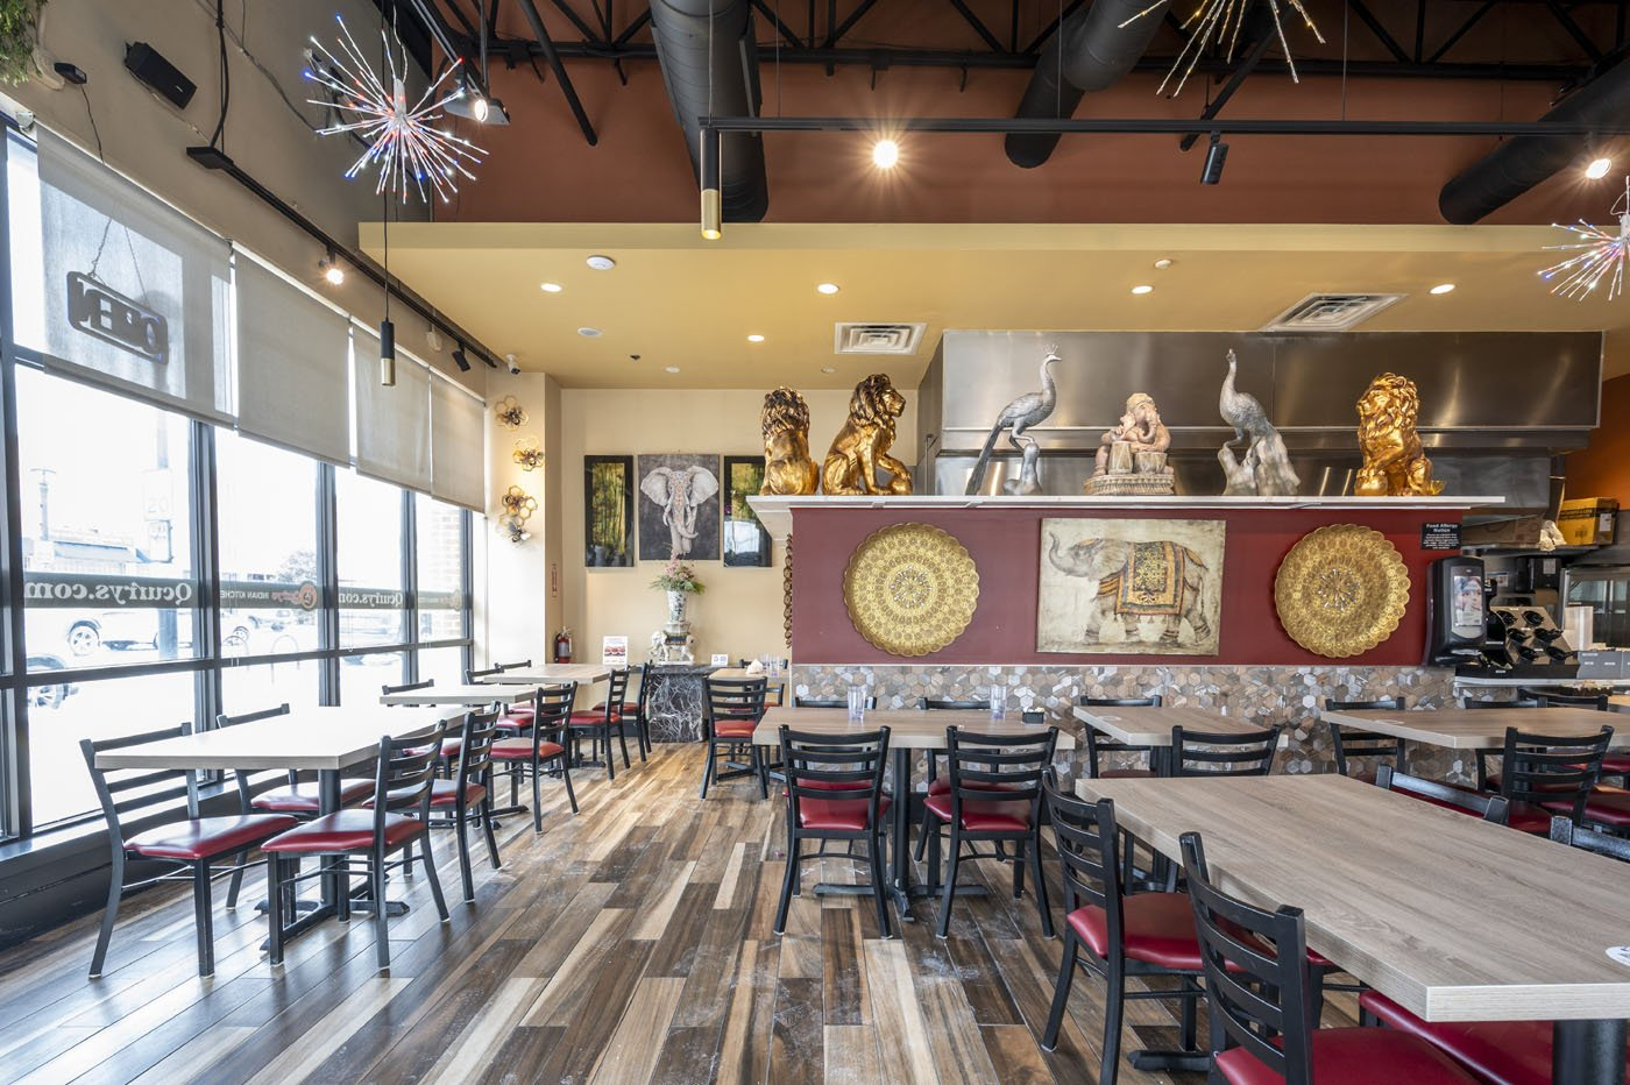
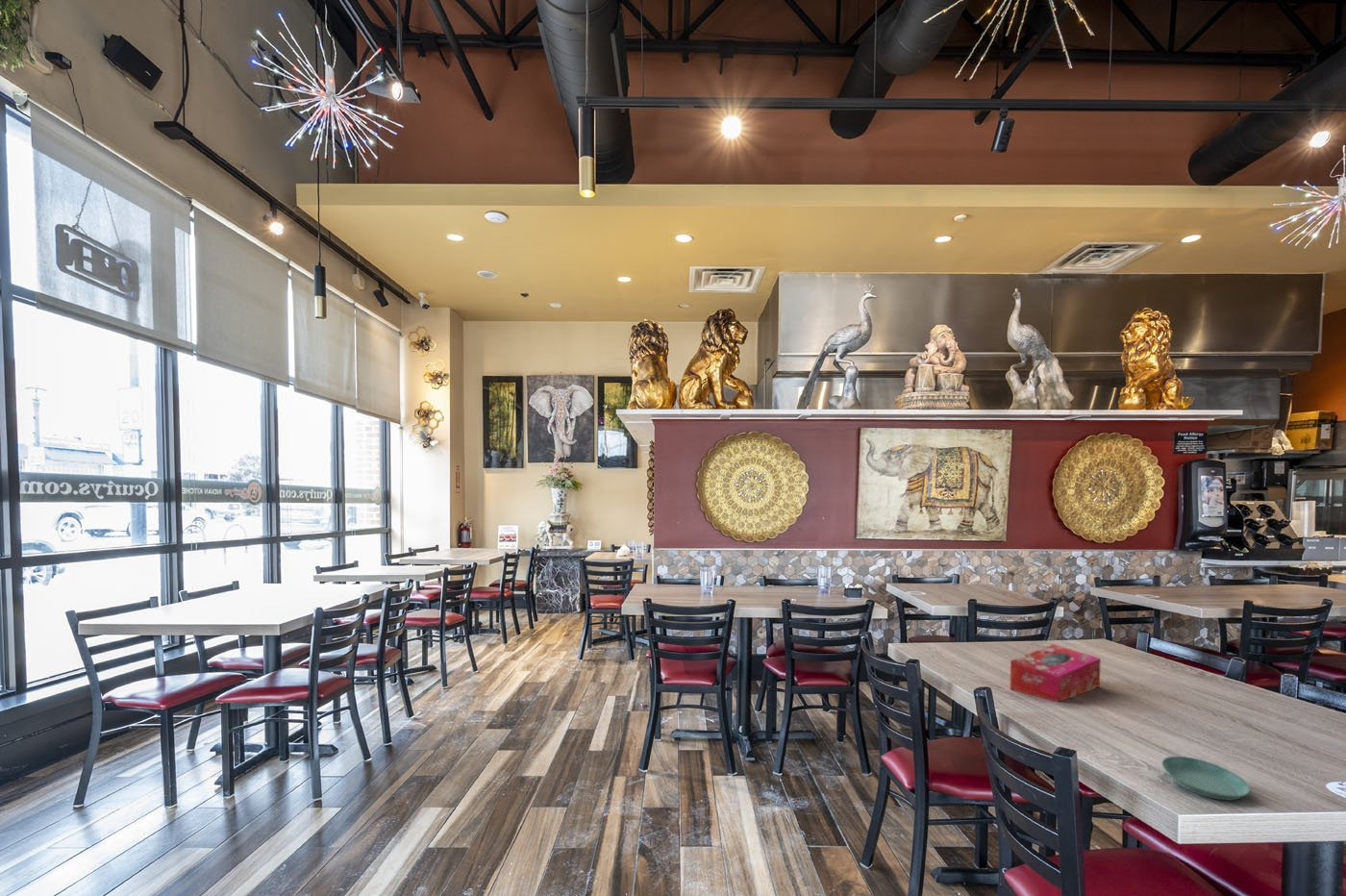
+ tissue box [1010,643,1102,703]
+ saucer [1160,756,1252,801]
